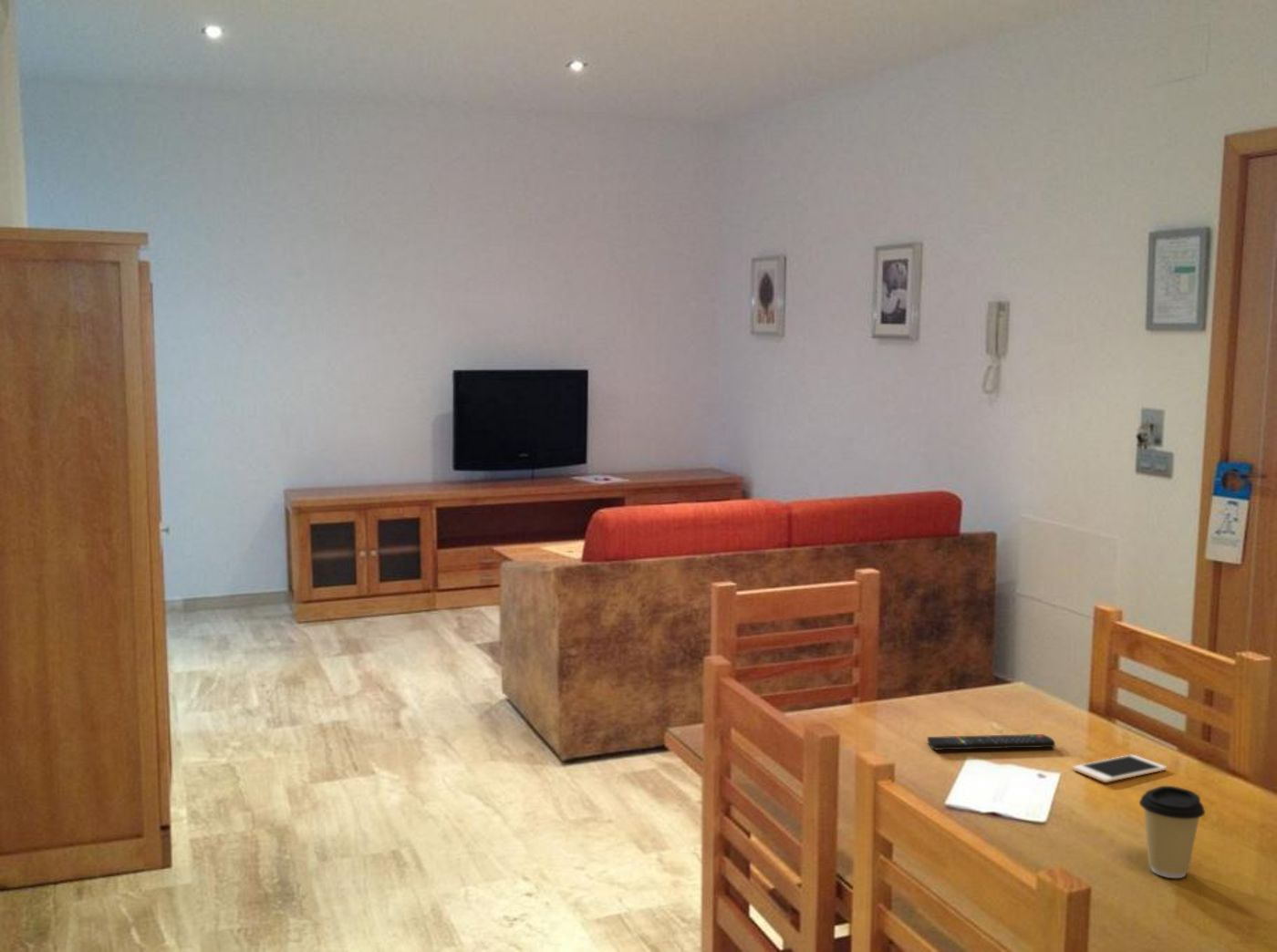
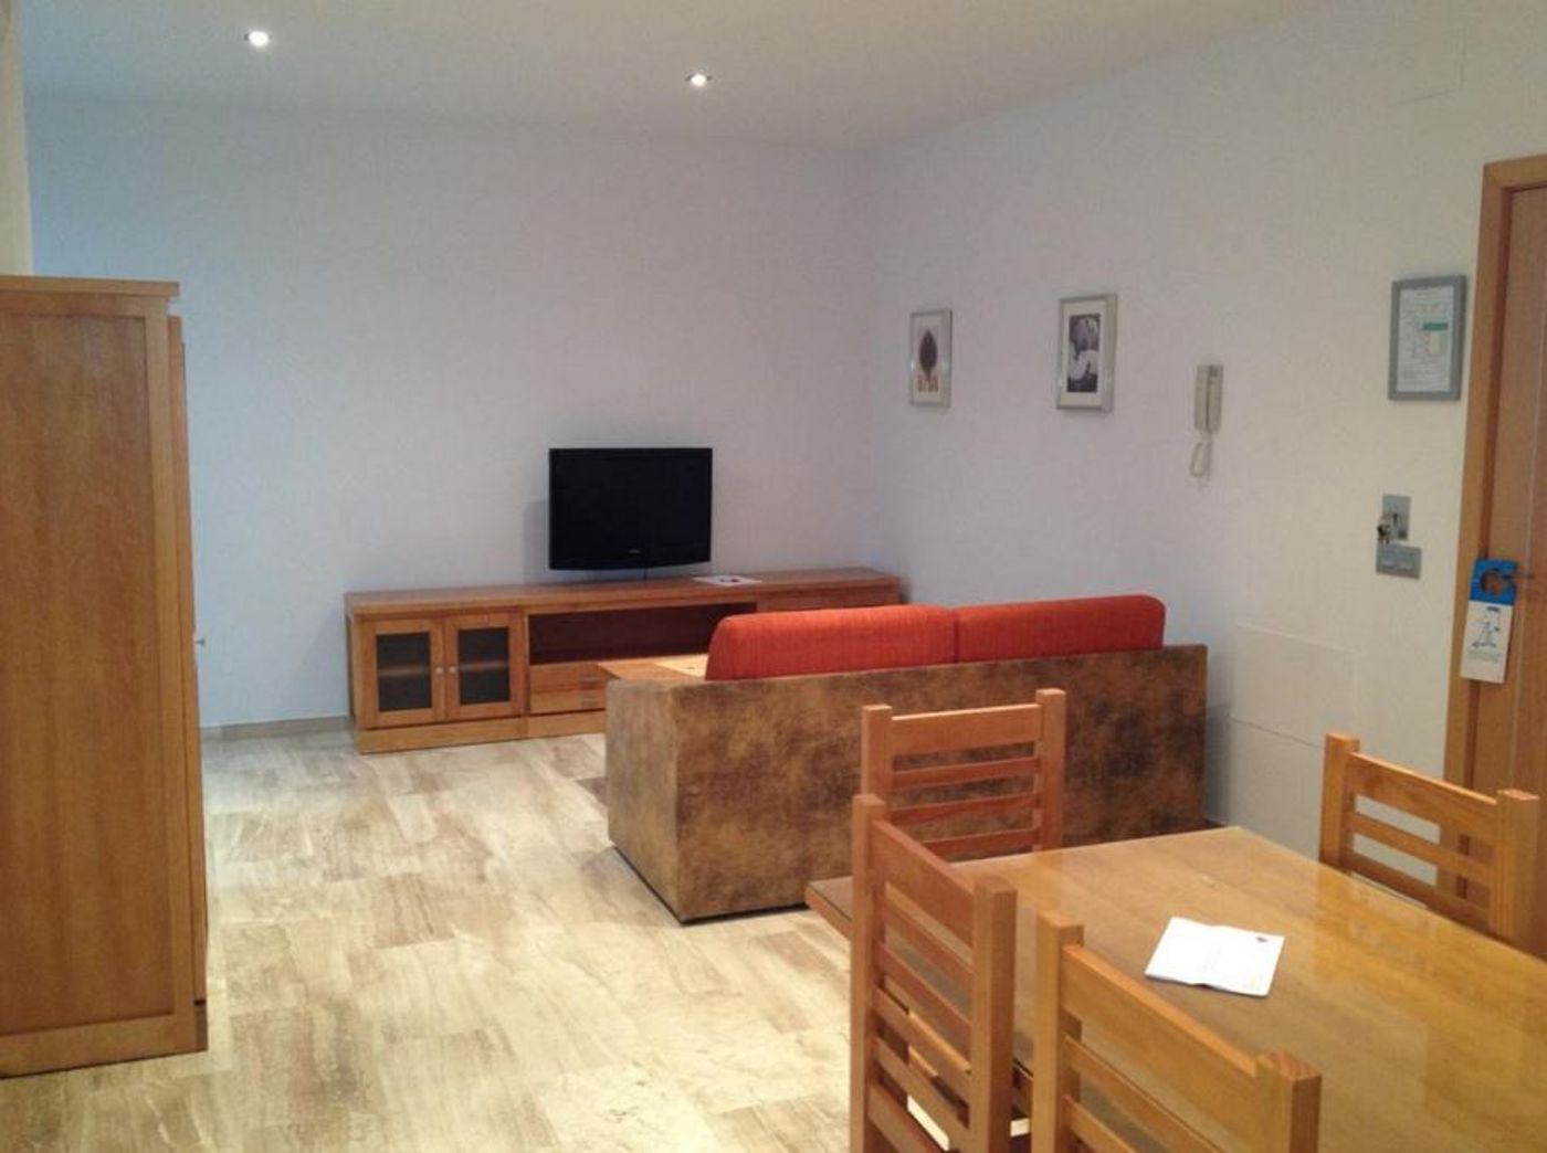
- coffee cup [1138,785,1206,879]
- cell phone [1072,754,1168,783]
- remote control [927,733,1056,750]
